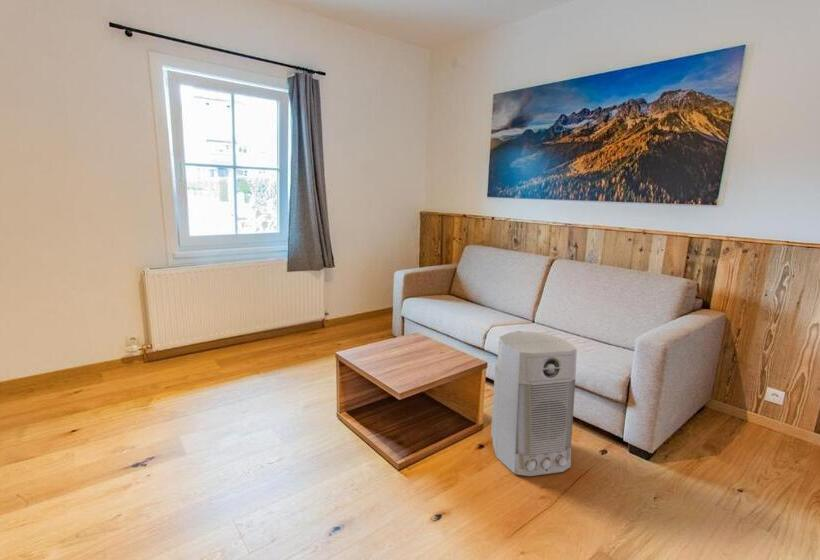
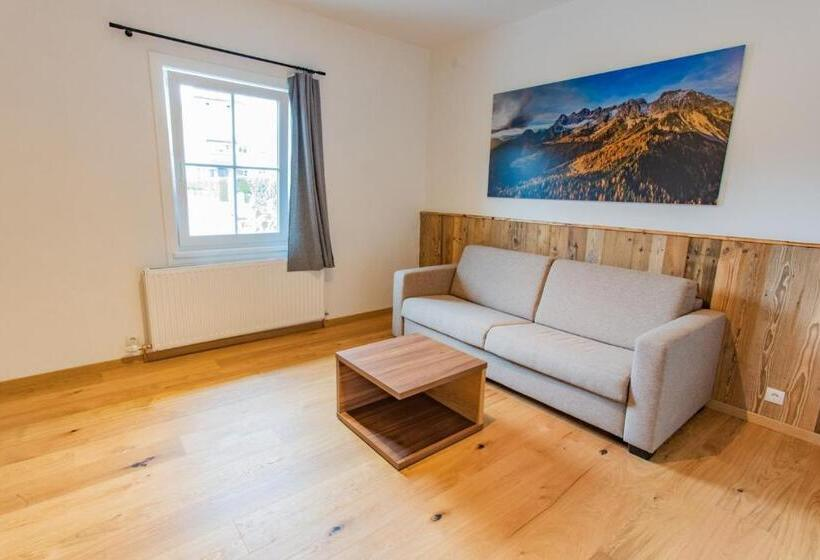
- air purifier [490,330,578,477]
